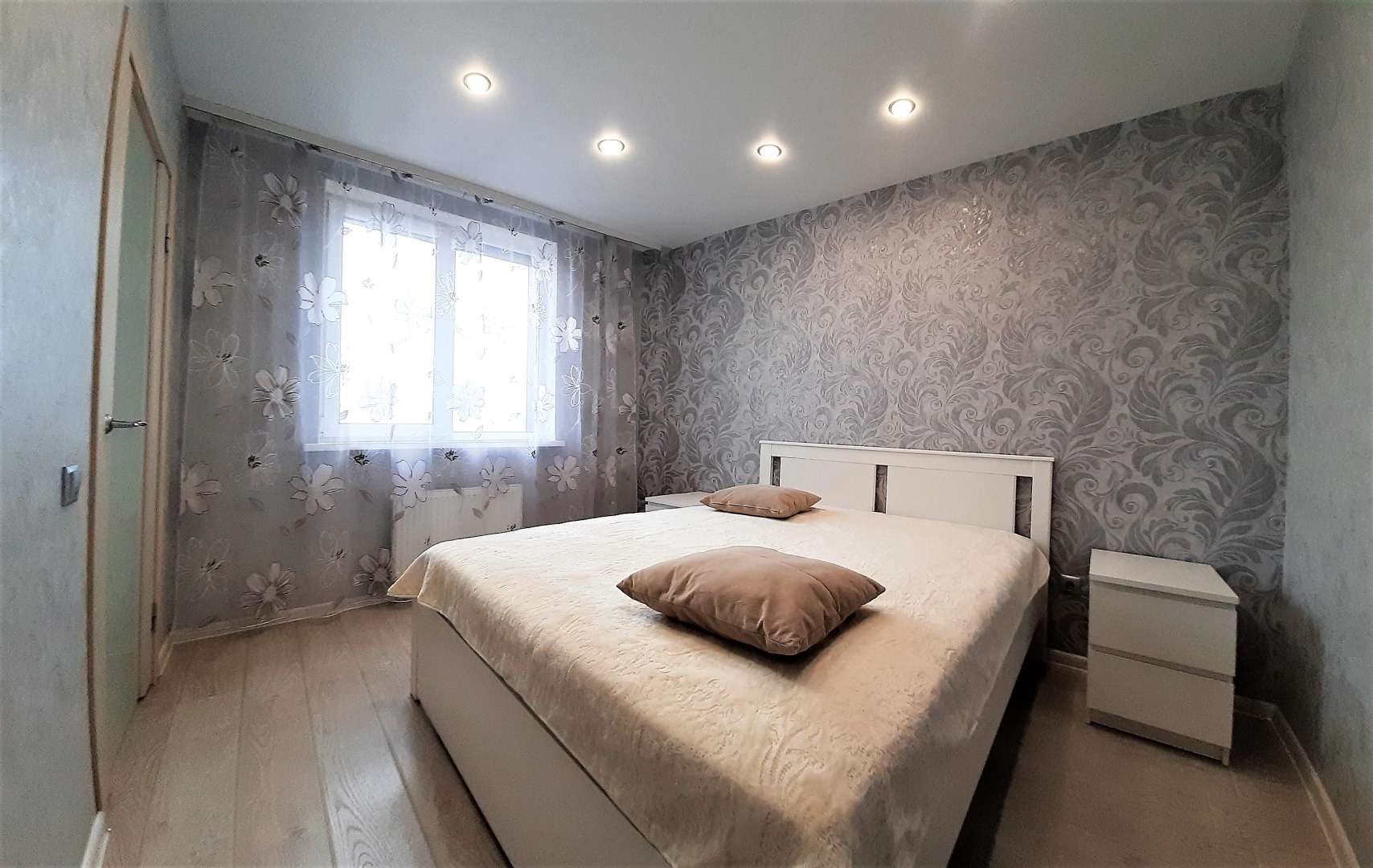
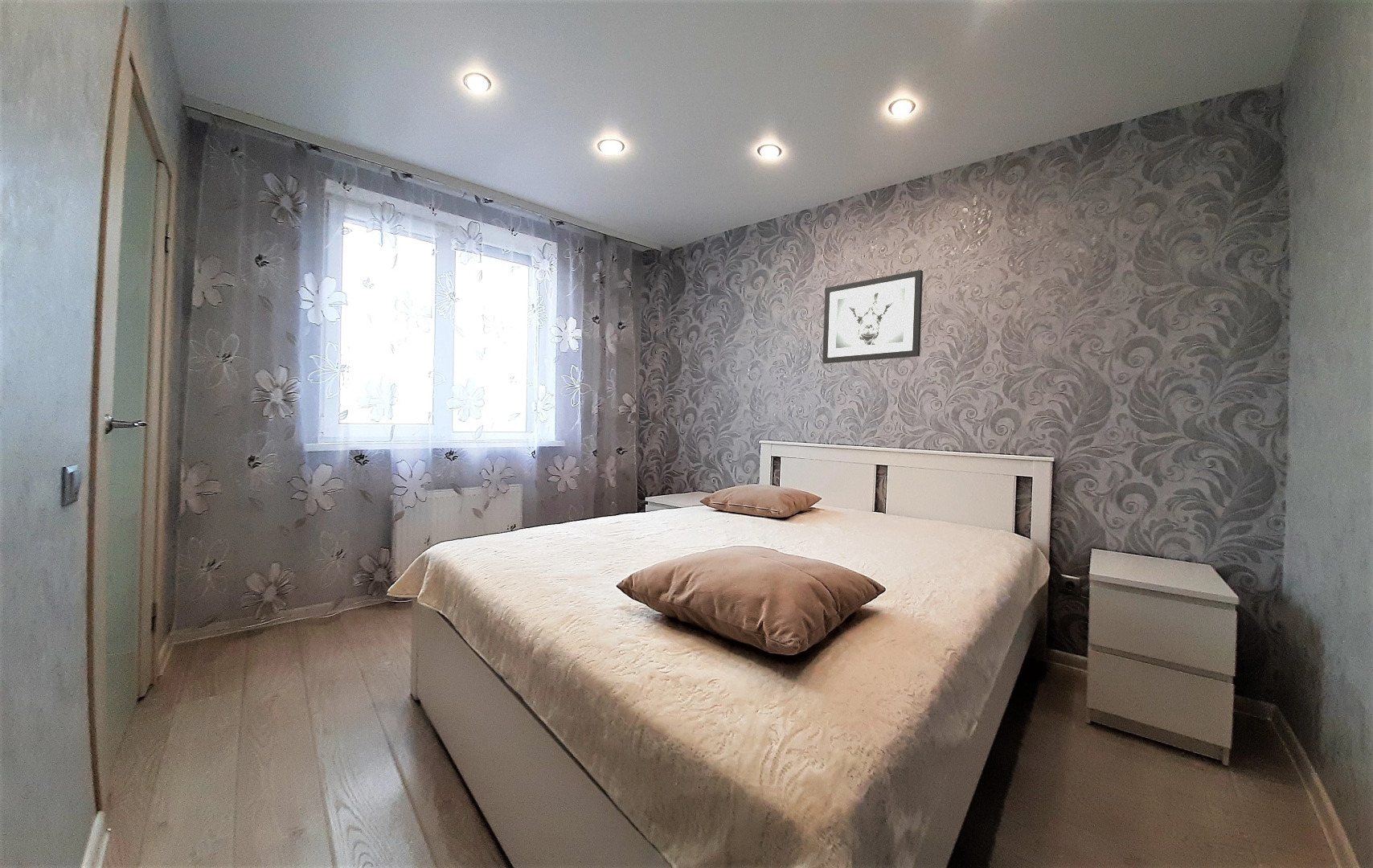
+ wall art [822,269,924,364]
